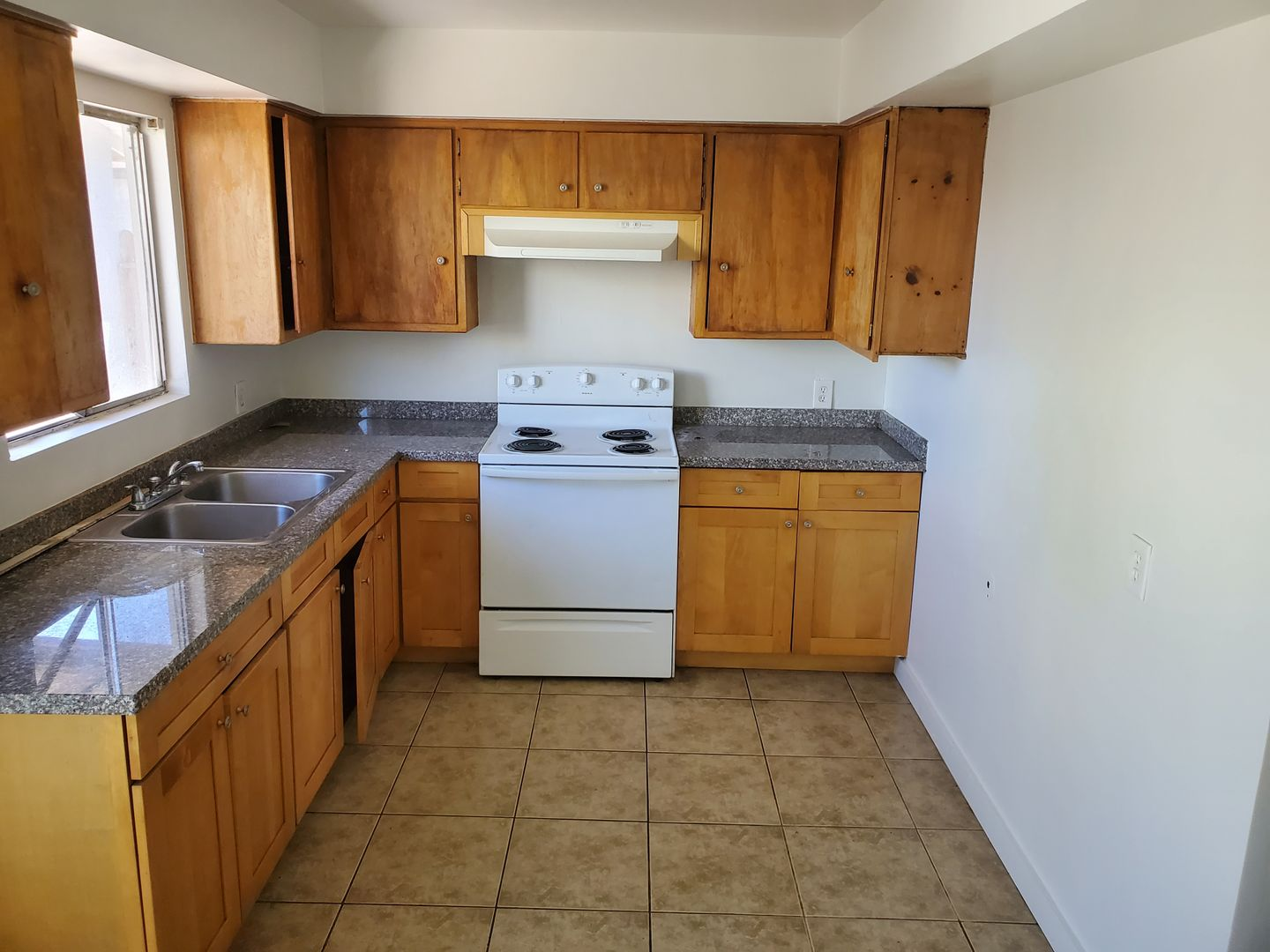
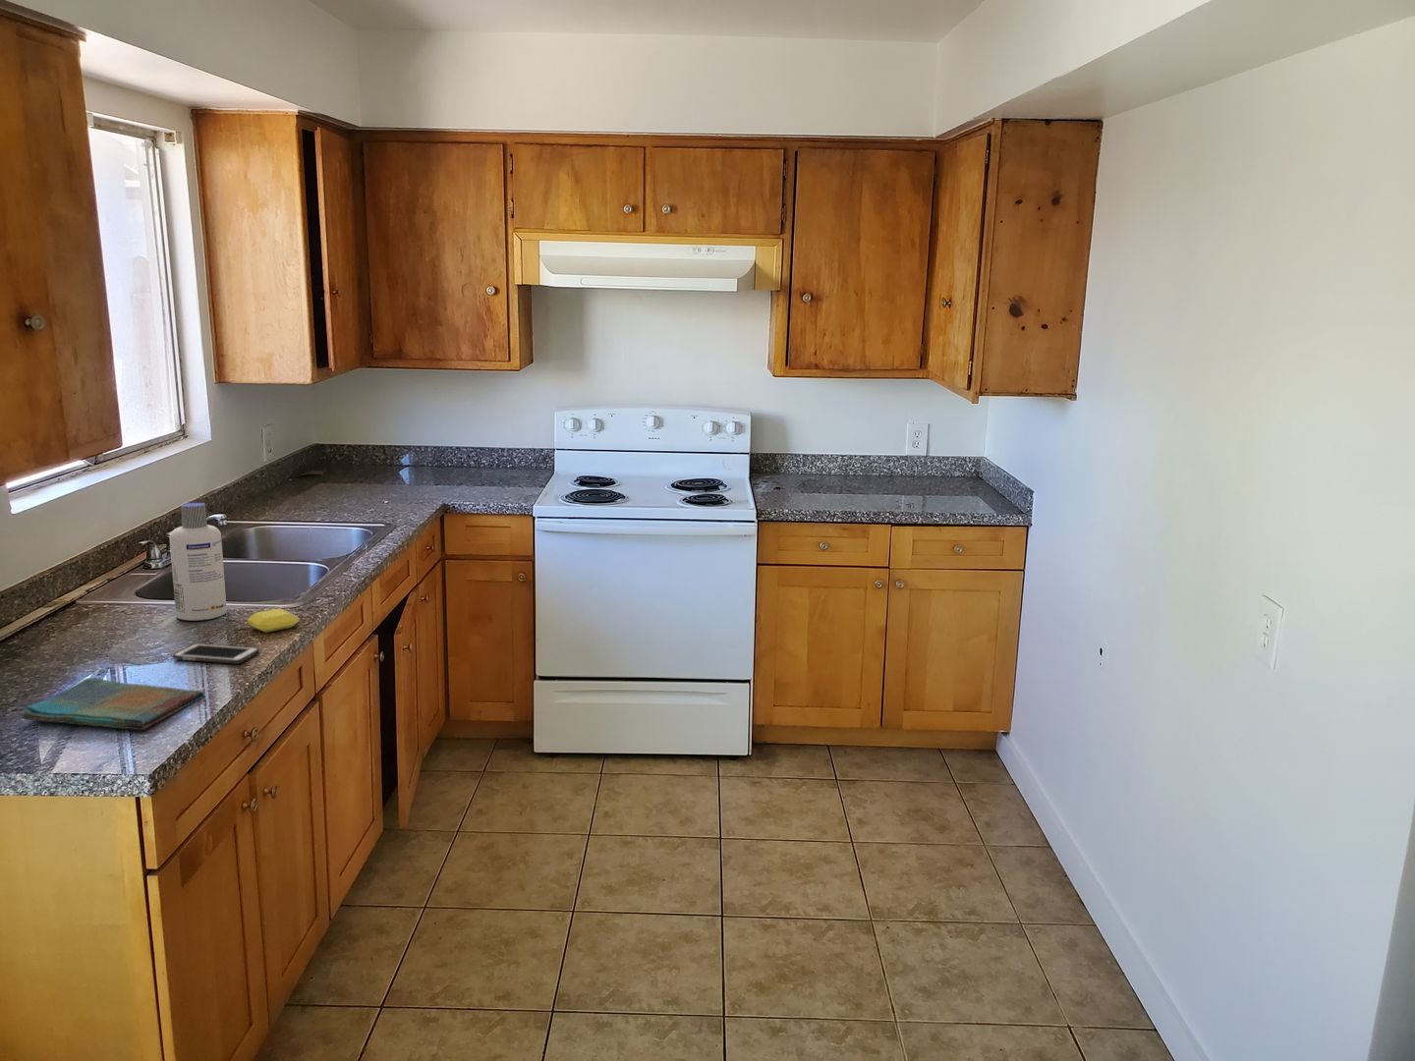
+ dish towel [20,676,205,731]
+ screw cap bottle [168,502,228,622]
+ soap bar [245,607,300,634]
+ cell phone [172,642,261,665]
